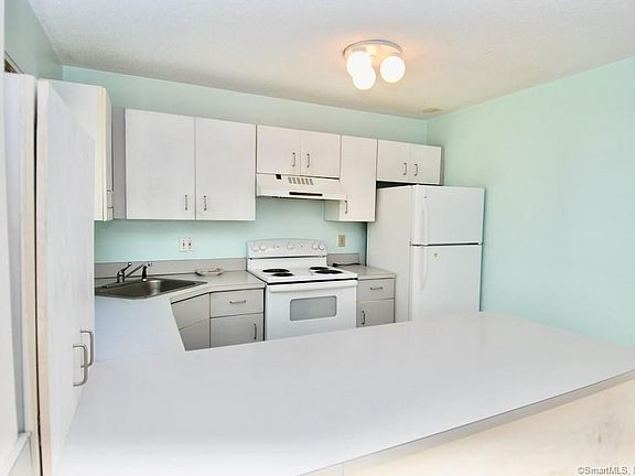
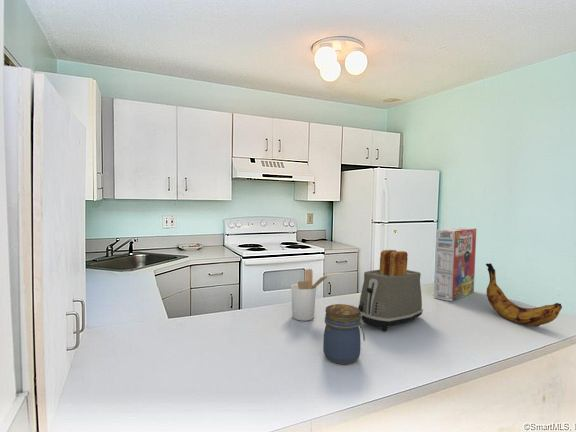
+ banana [485,262,563,328]
+ cereal box [433,226,477,302]
+ jar [322,303,366,365]
+ utensil holder [290,268,329,322]
+ toaster [357,249,424,332]
